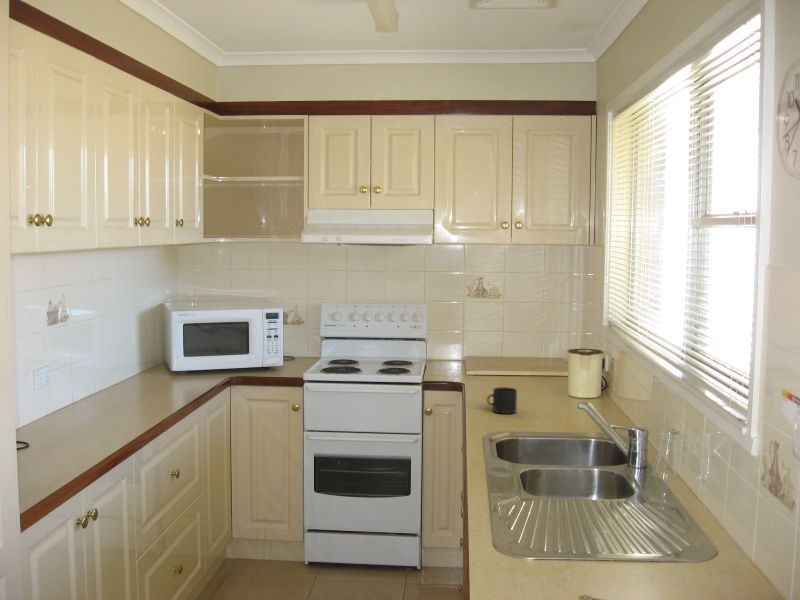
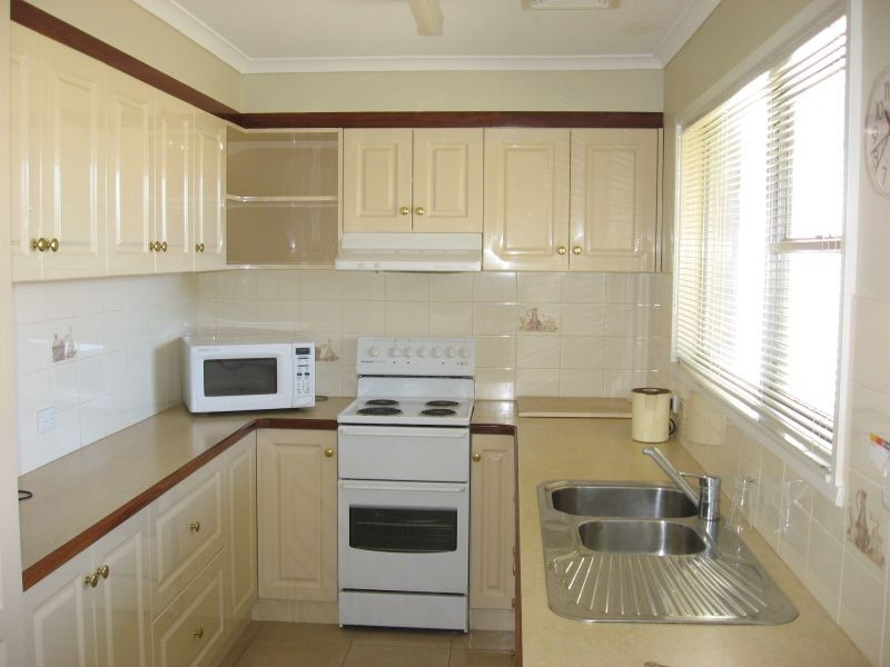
- mug [486,386,518,415]
